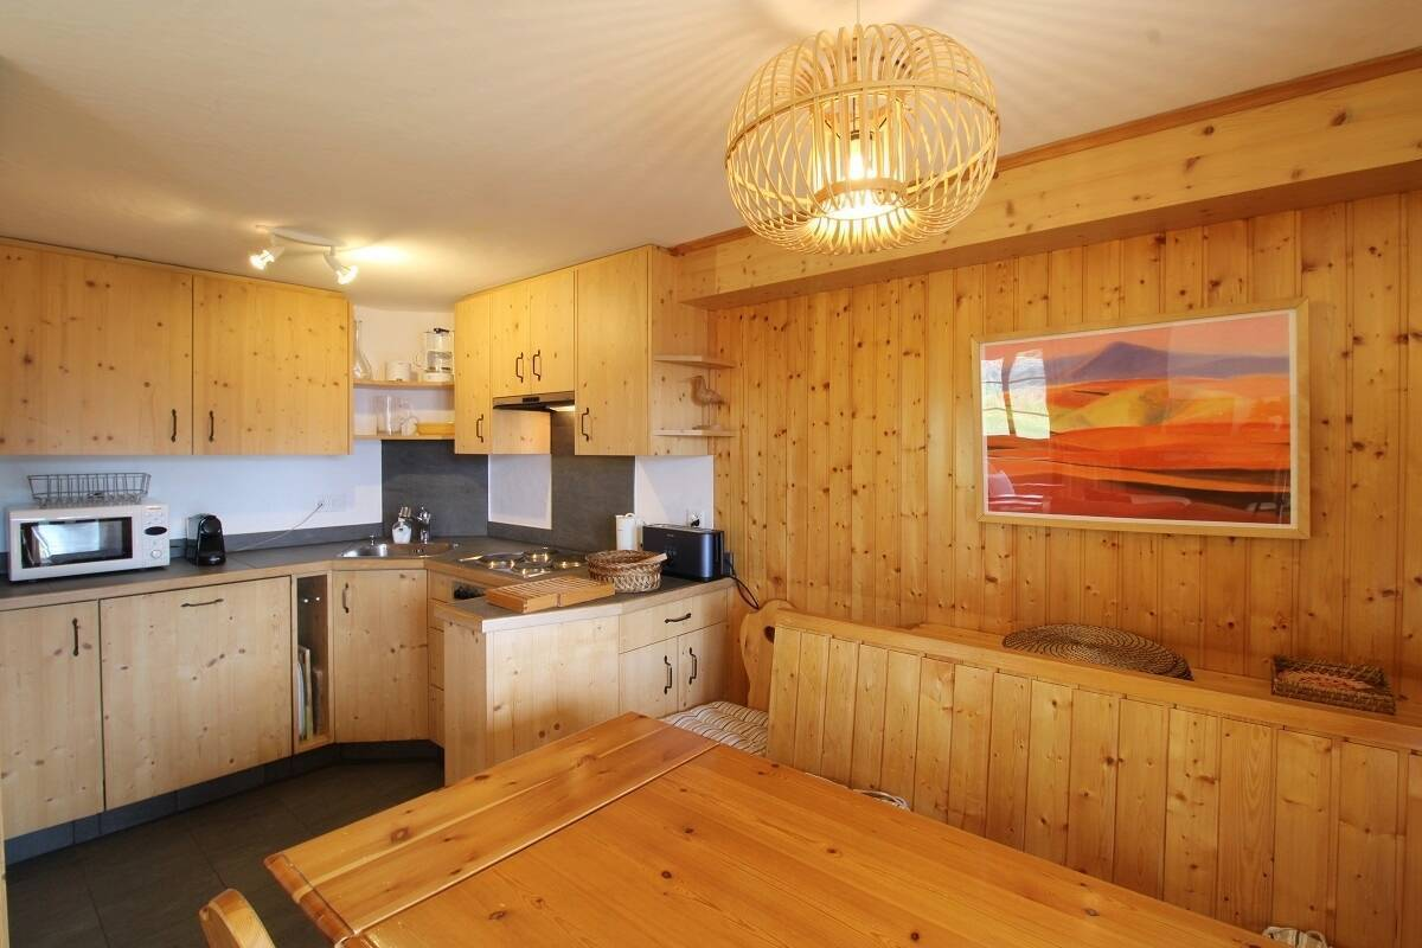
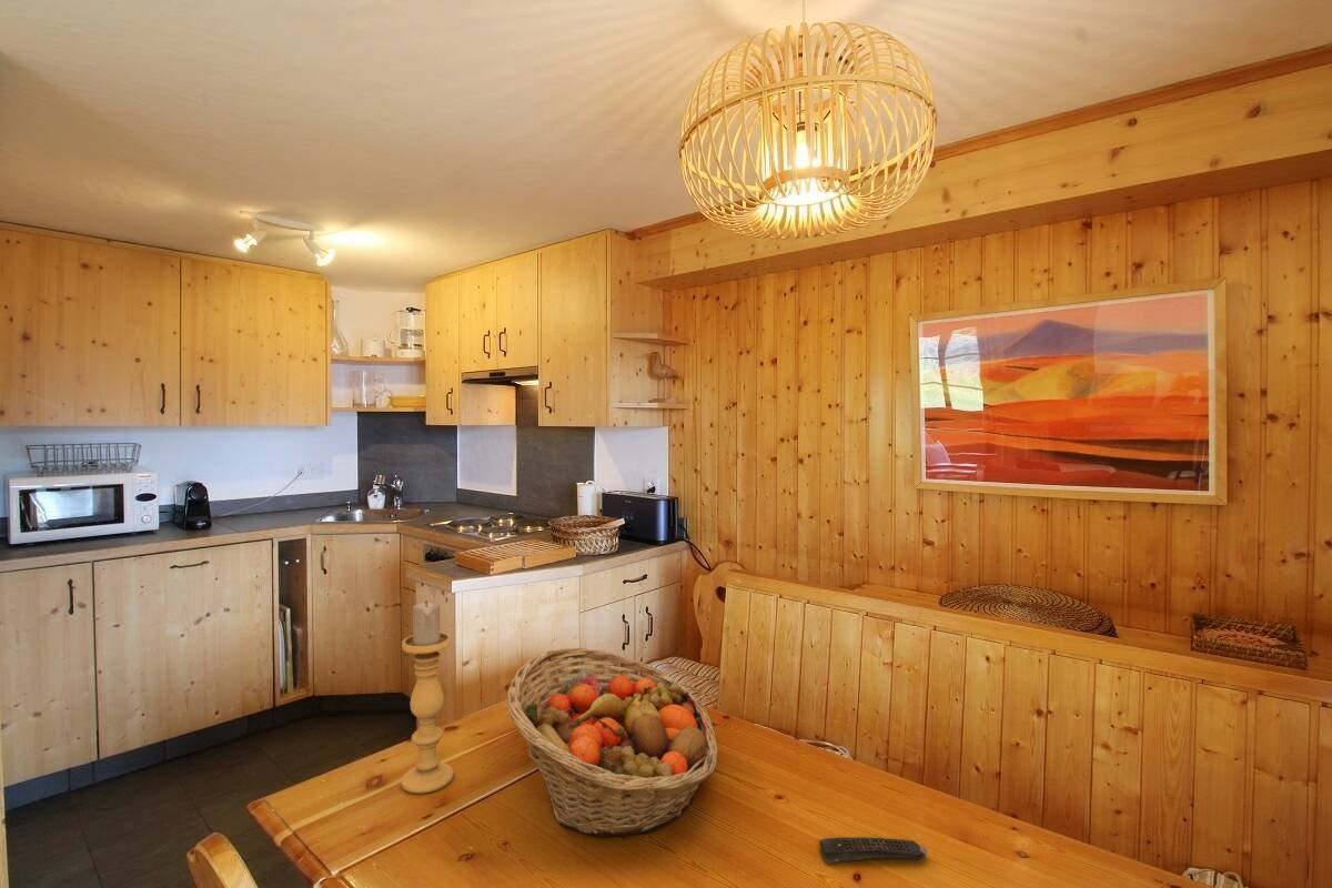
+ candle holder [401,599,455,795]
+ remote control [818,836,929,865]
+ fruit basket [506,647,719,838]
